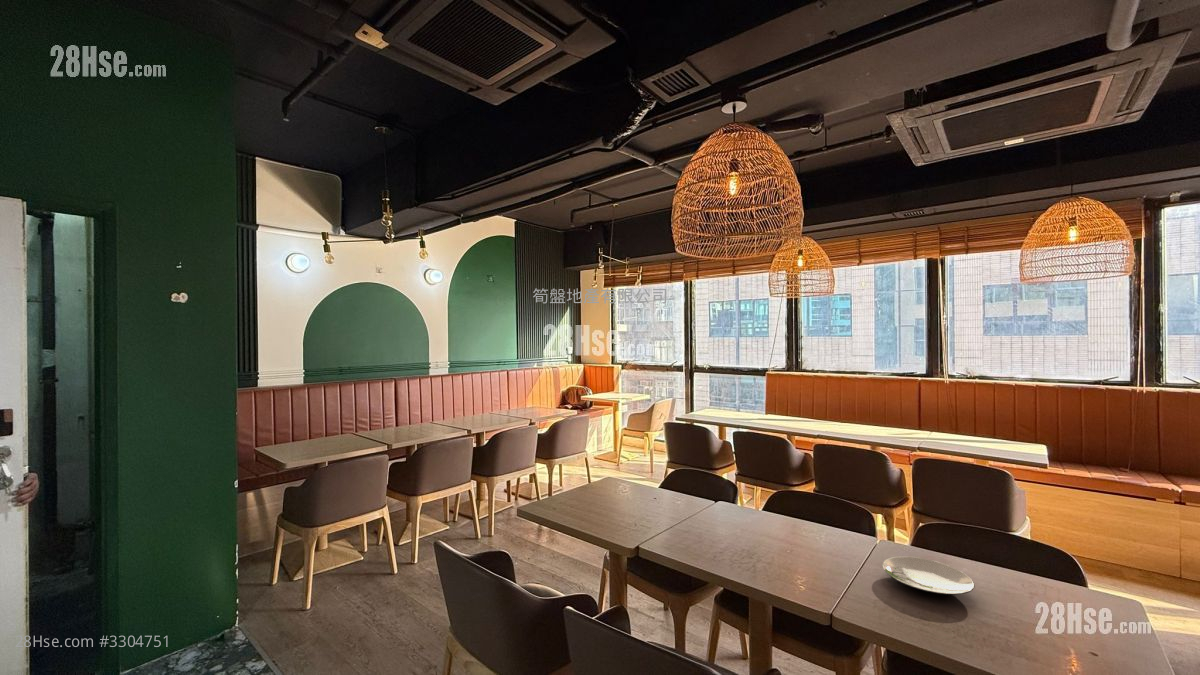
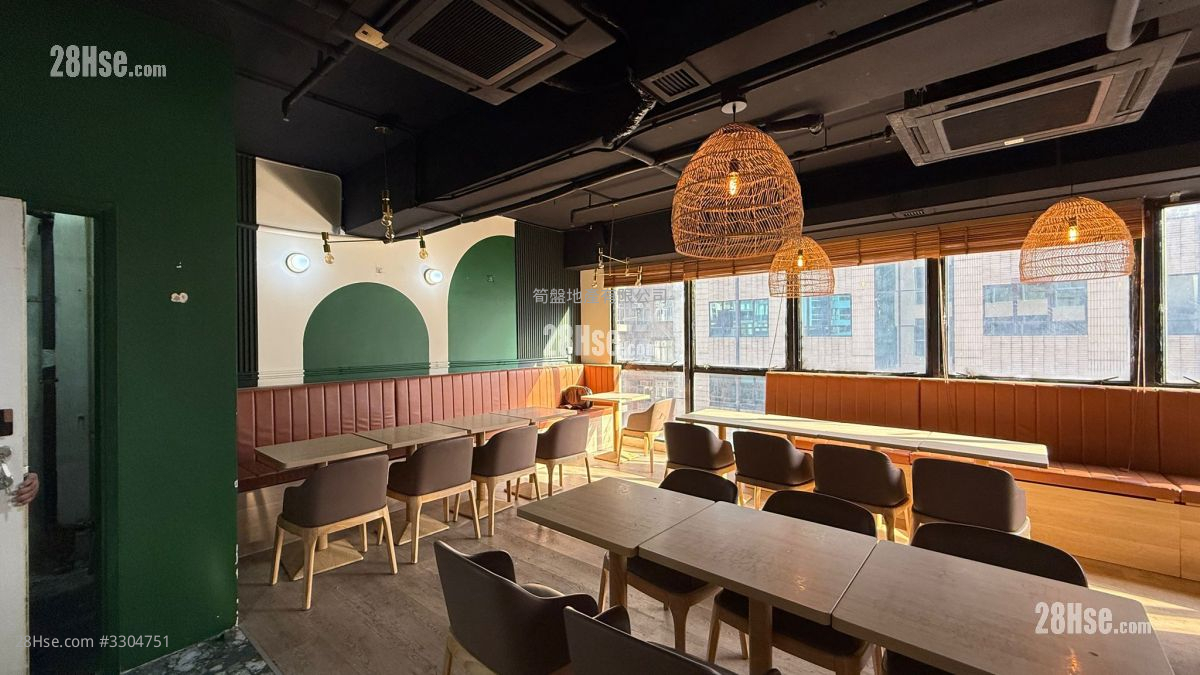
- plate [881,556,976,596]
